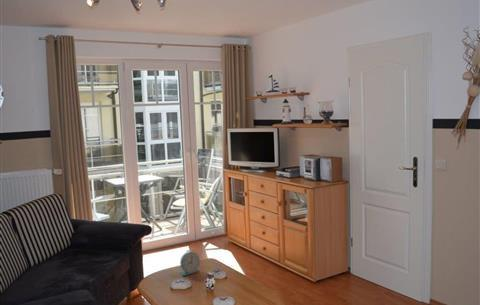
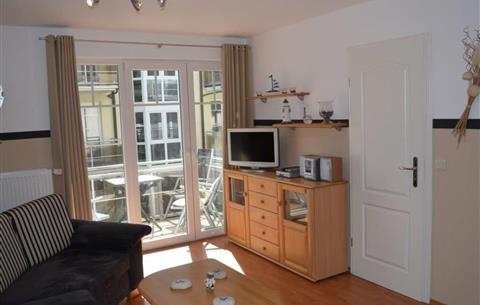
- alarm clock [179,251,201,277]
